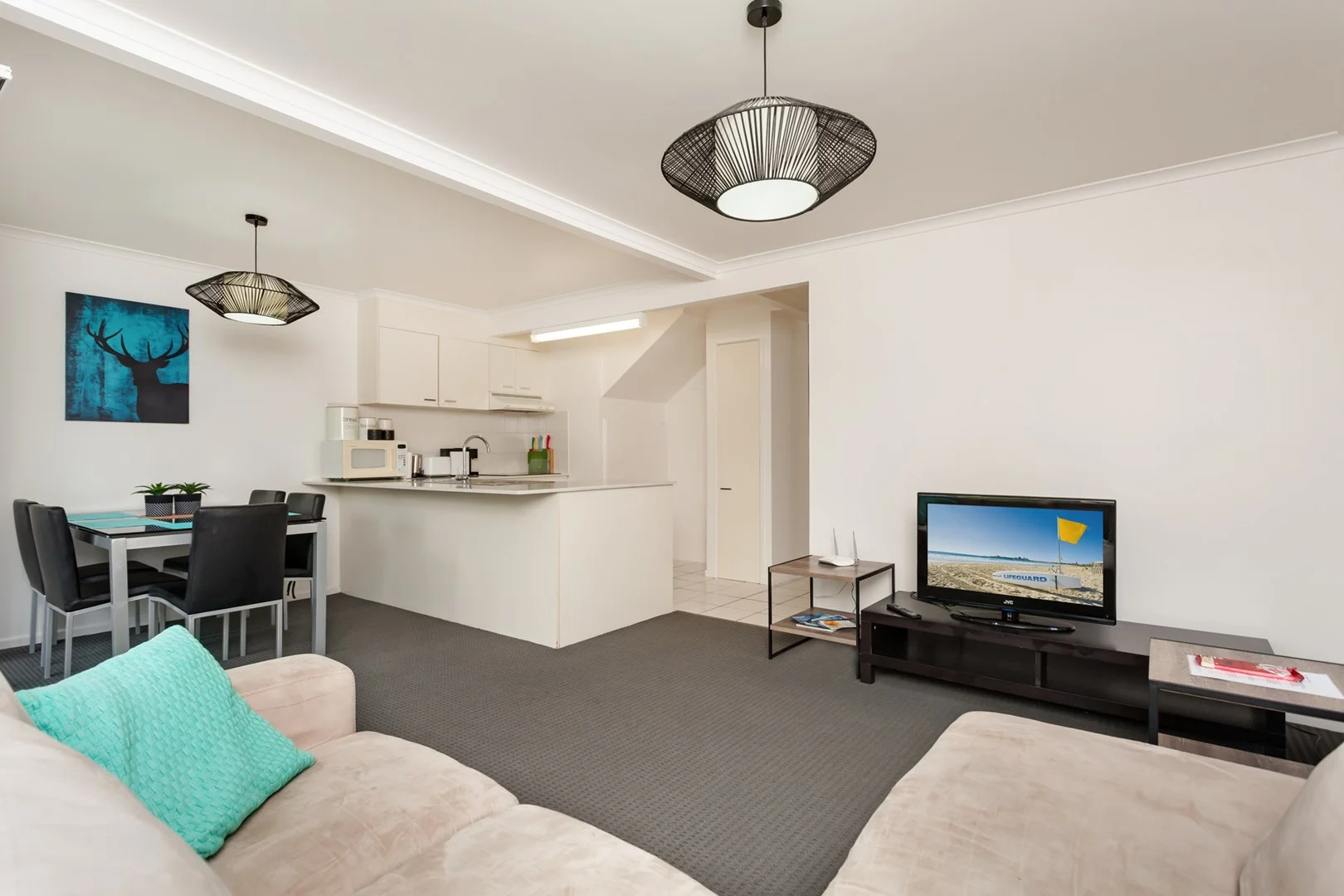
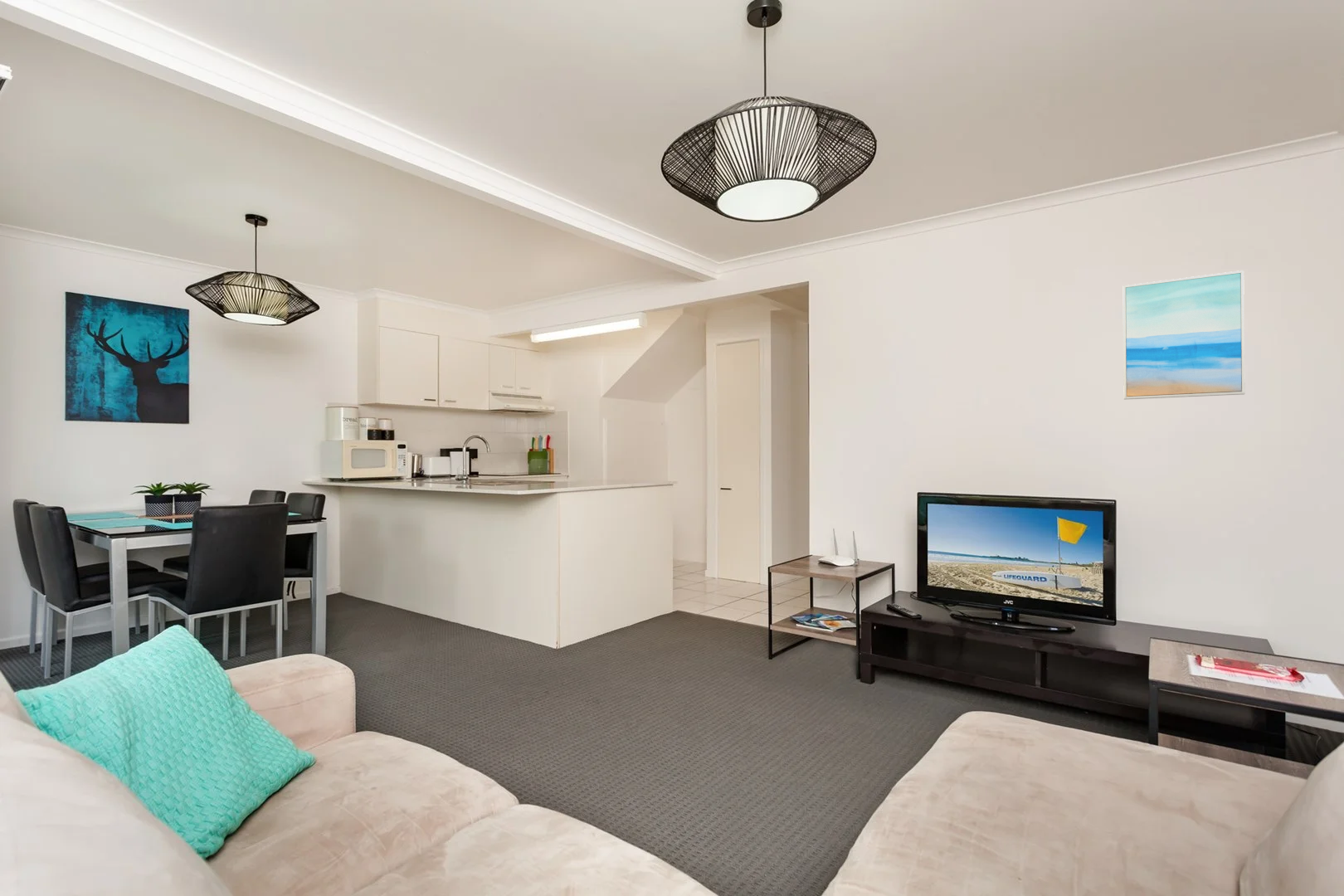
+ wall art [1122,270,1246,400]
